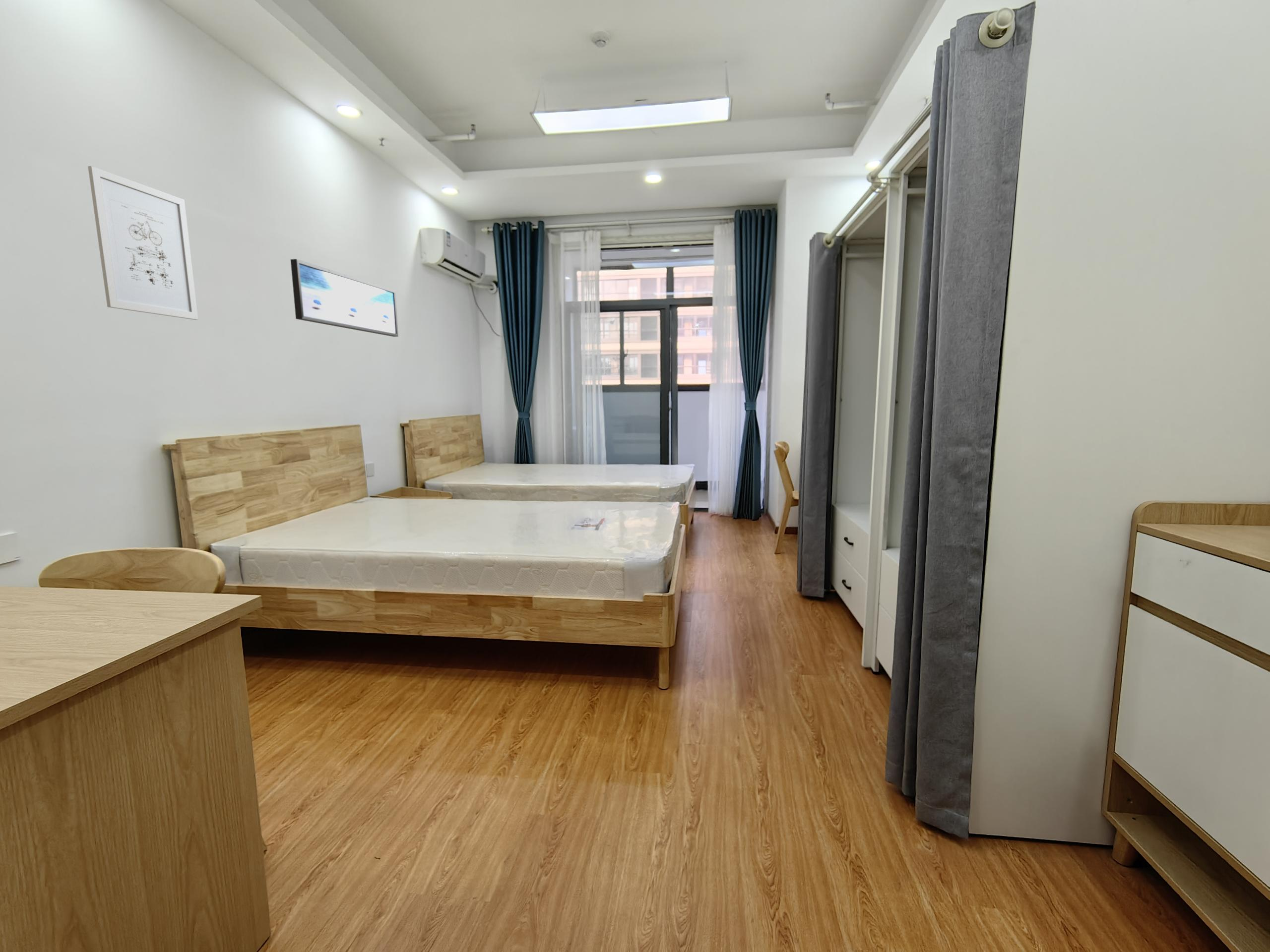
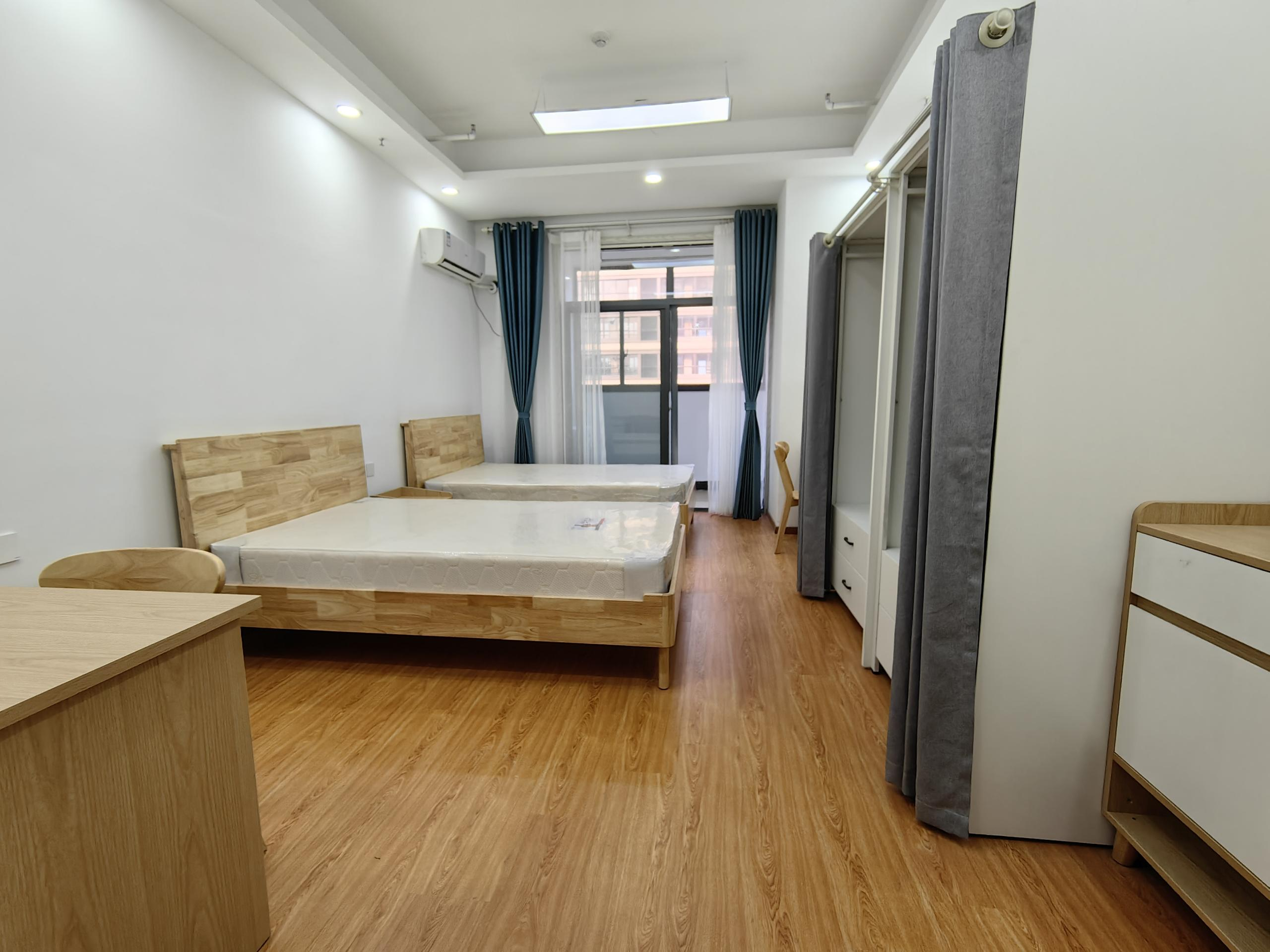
- wall art [290,258,399,337]
- wall art [87,166,198,320]
